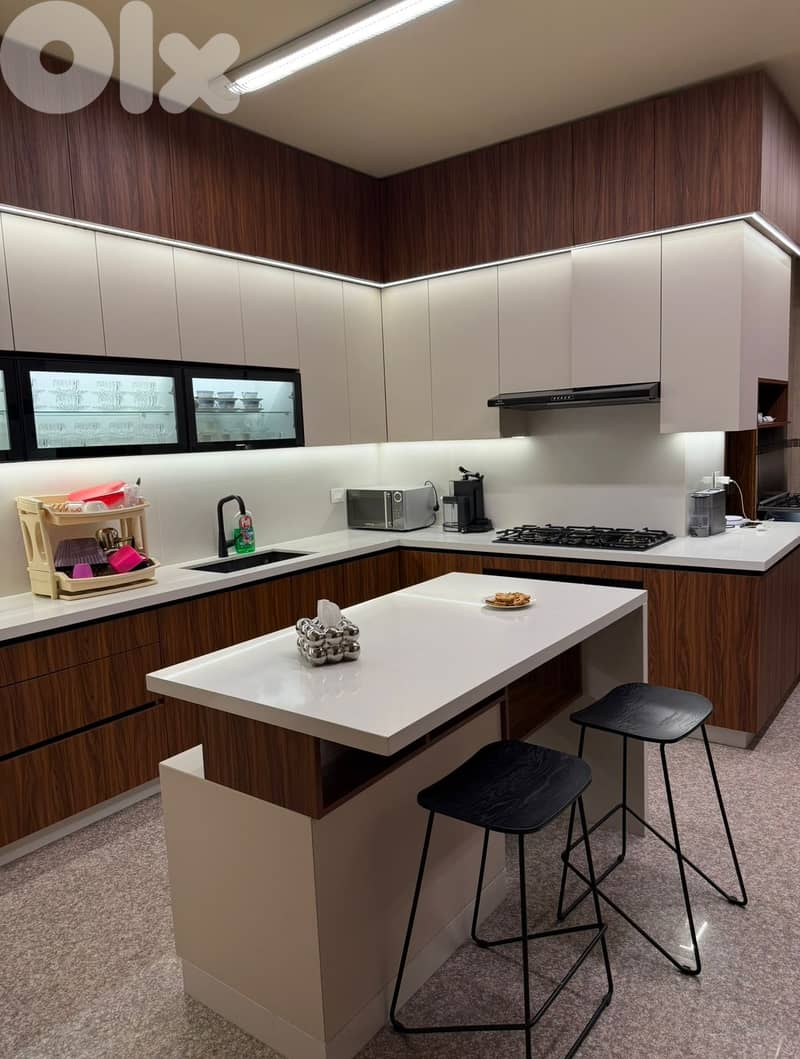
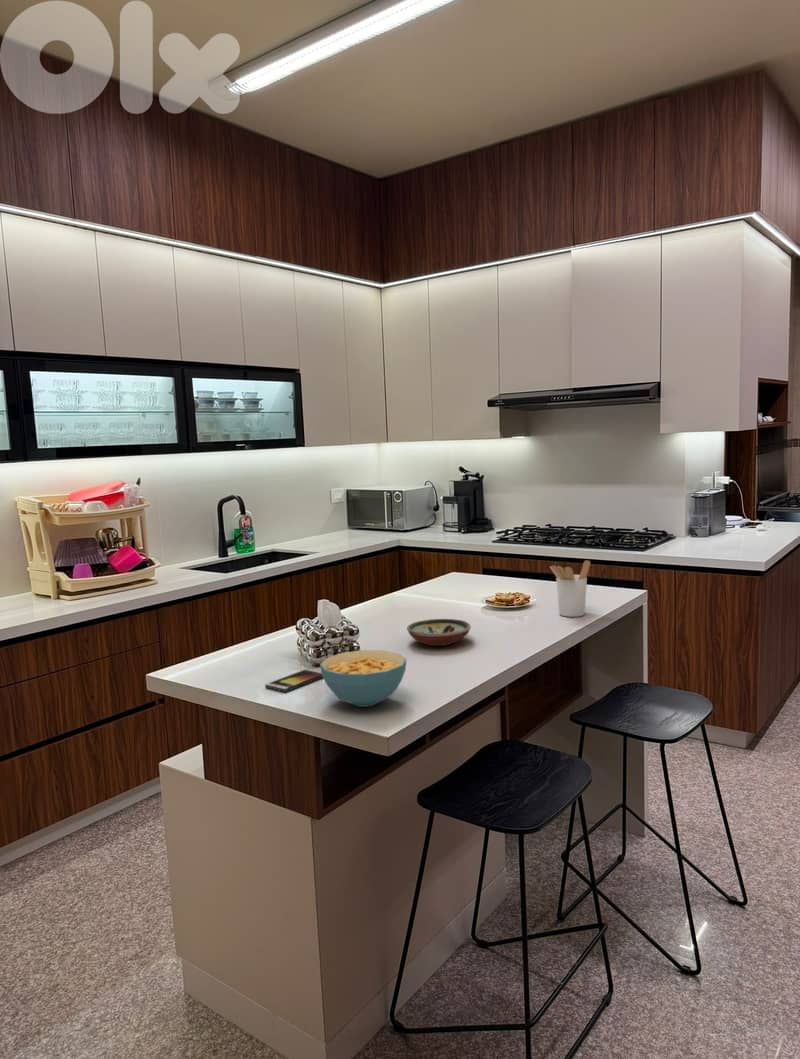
+ smartphone [264,668,323,693]
+ utensil holder [549,559,591,618]
+ decorative bowl [406,618,472,647]
+ cereal bowl [319,649,407,708]
